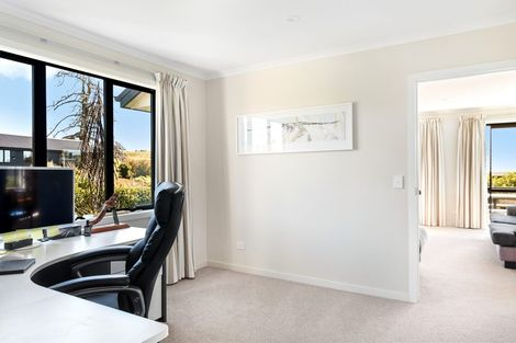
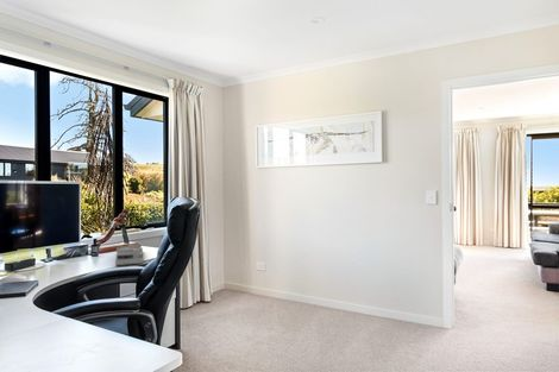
+ desk organizer [114,242,144,266]
